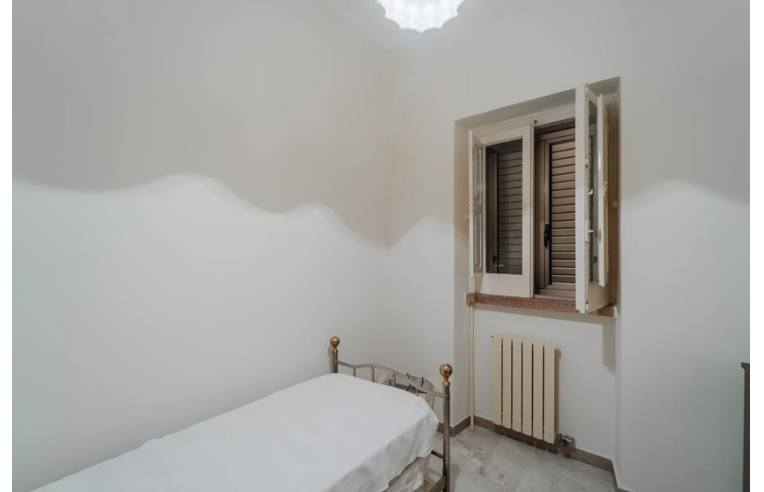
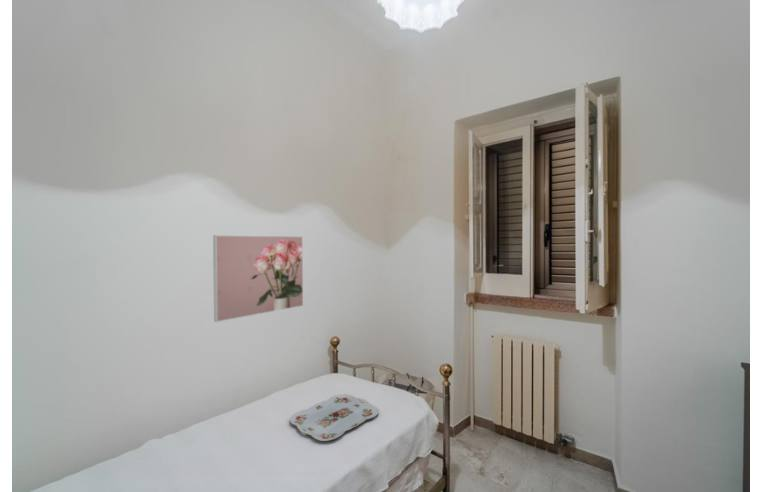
+ serving tray [289,393,380,442]
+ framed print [212,234,304,323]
